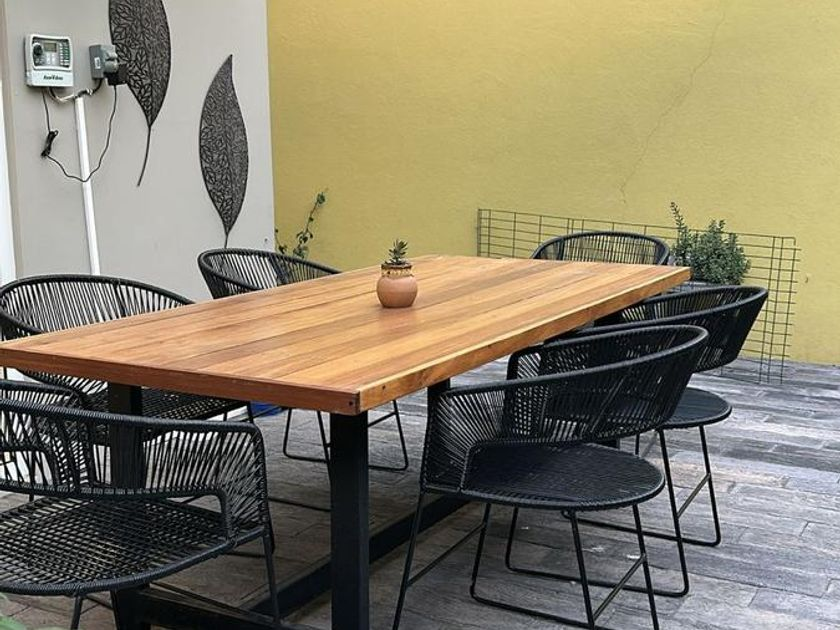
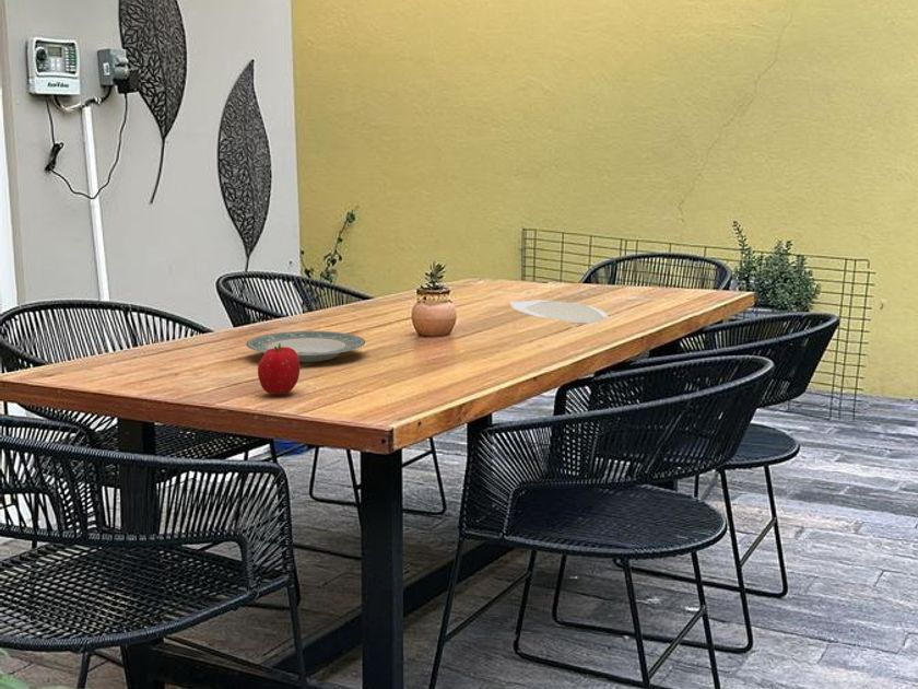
+ plate [245,330,366,363]
+ plate [509,300,610,325]
+ fruit [257,343,301,396]
